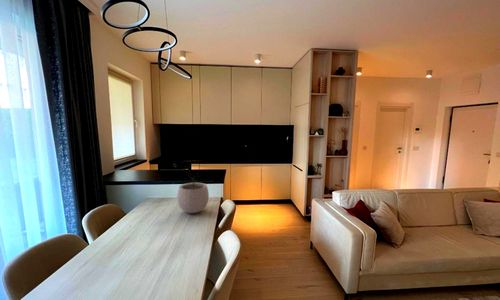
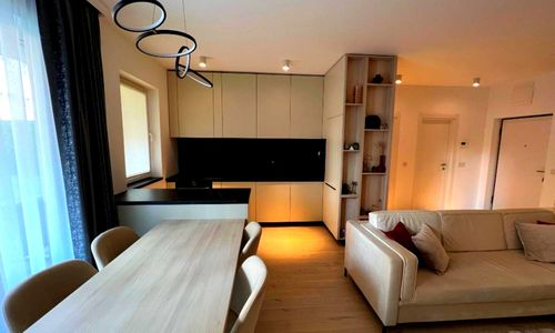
- plant pot [176,174,210,214]
